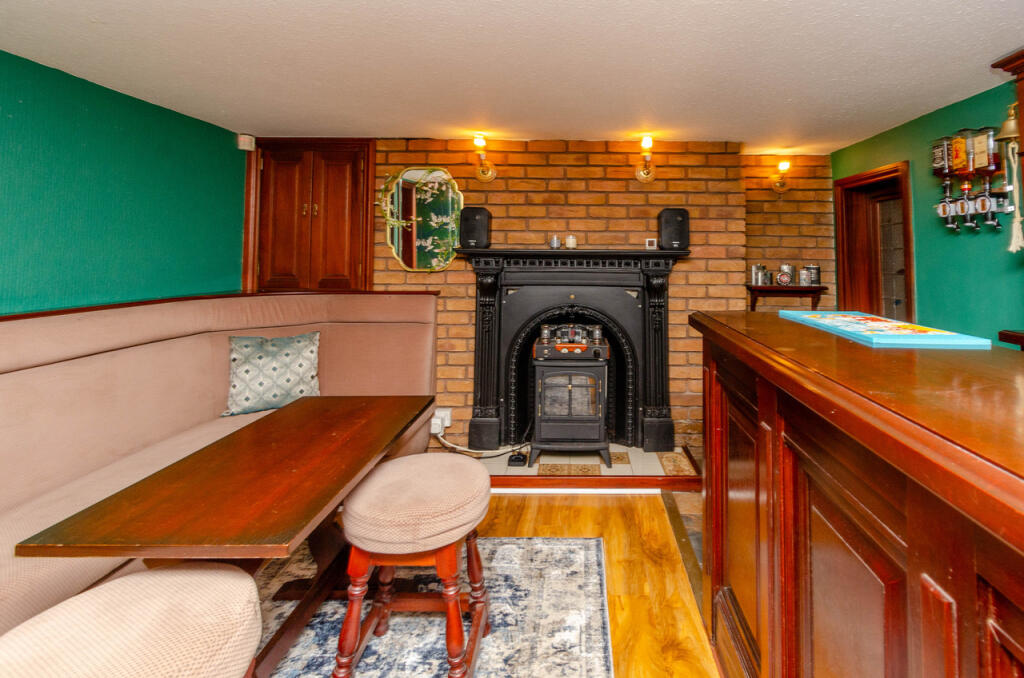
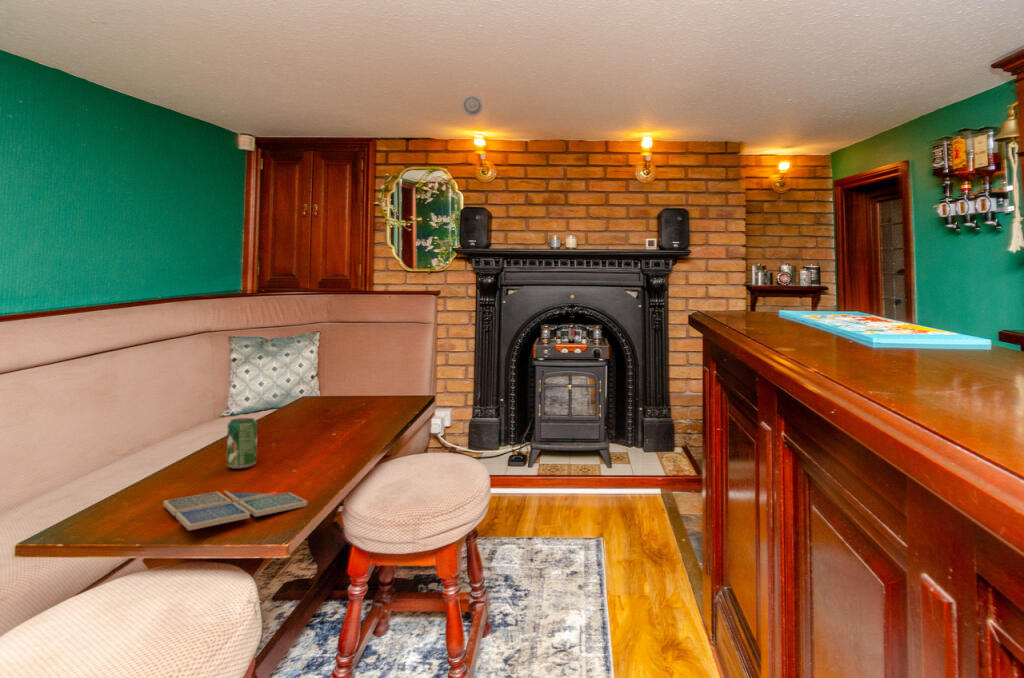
+ beverage can [226,417,258,469]
+ smoke detector [461,94,484,117]
+ drink coaster [162,490,308,531]
